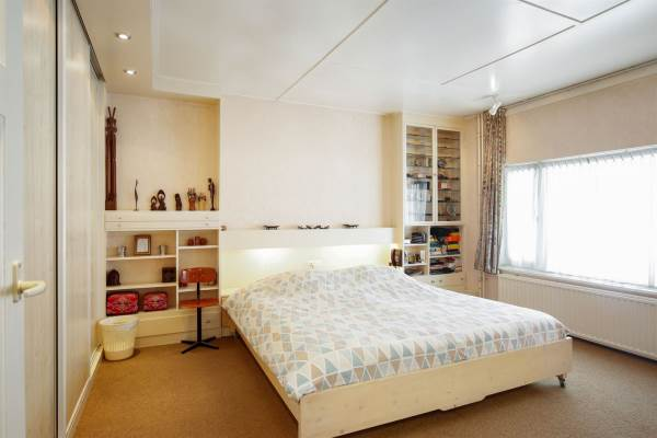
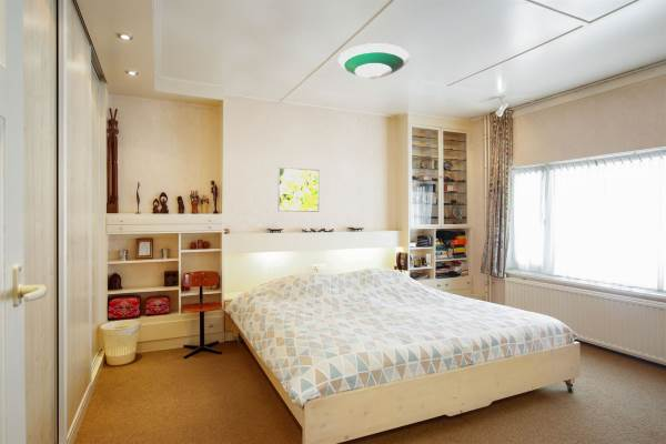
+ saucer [337,42,411,80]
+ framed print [278,167,320,213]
